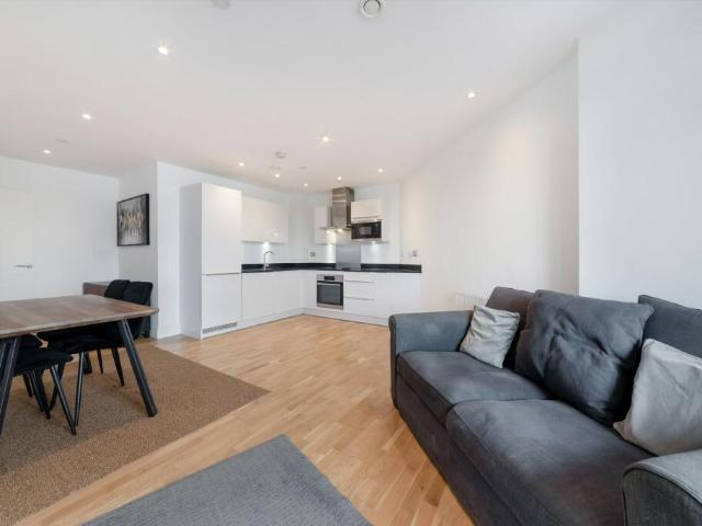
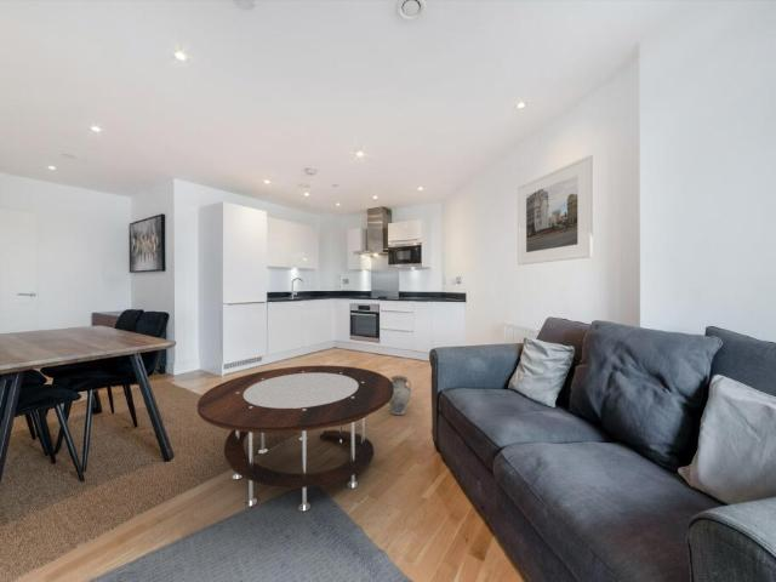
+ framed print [517,154,594,267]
+ coffee table [196,364,394,512]
+ ceramic jug [388,375,412,416]
